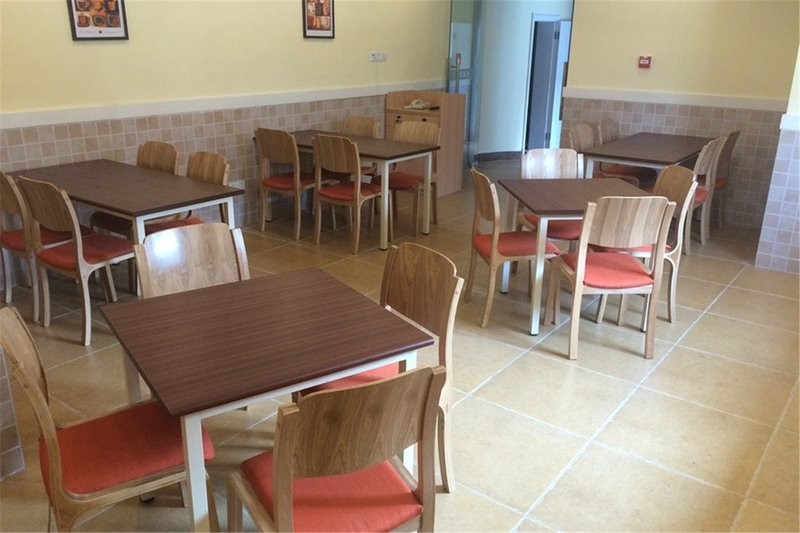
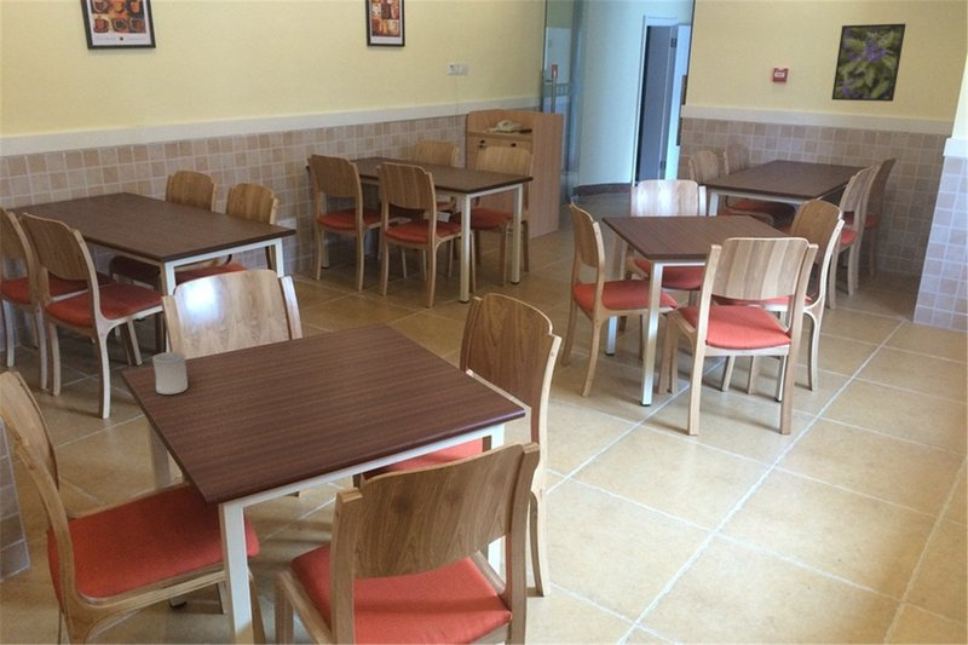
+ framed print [830,23,908,103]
+ cup [151,351,189,396]
